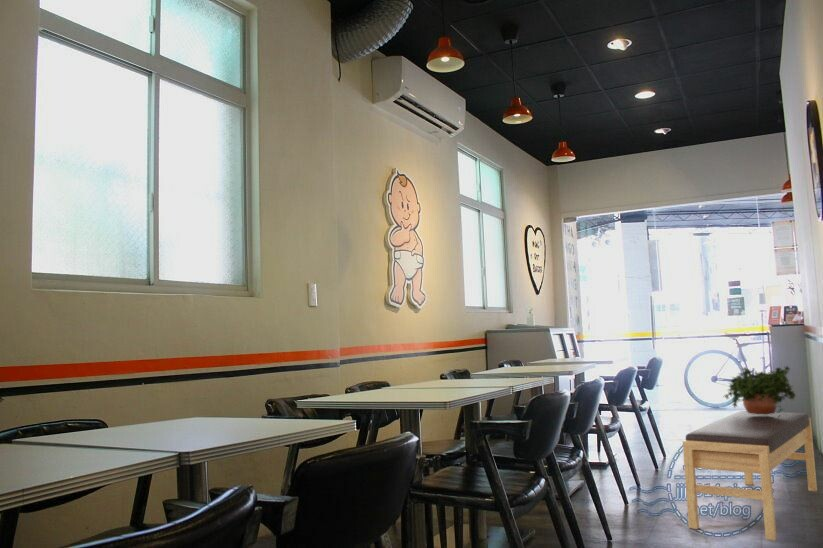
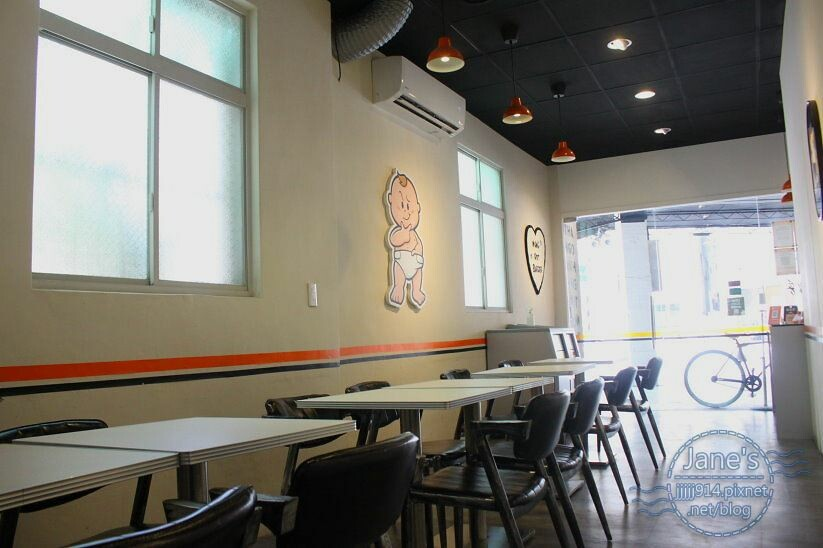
- potted plant [723,365,797,419]
- bench [682,410,818,541]
